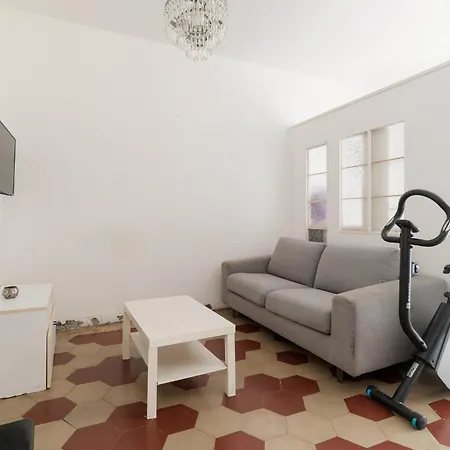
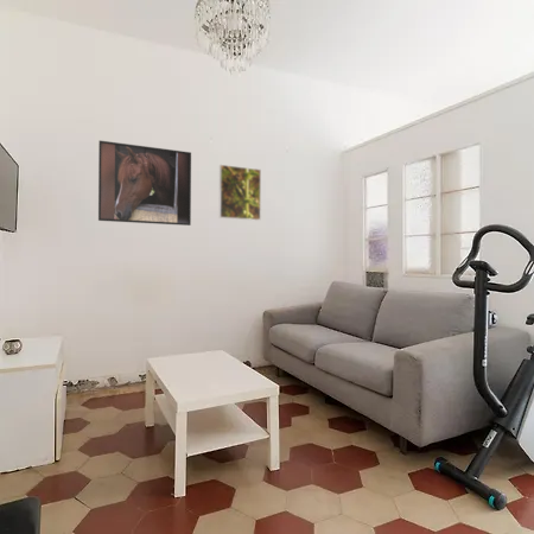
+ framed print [218,164,262,222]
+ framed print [97,139,192,227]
